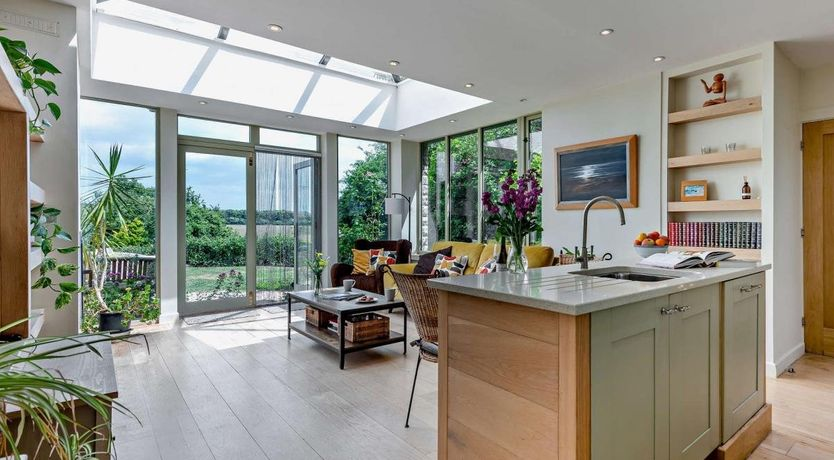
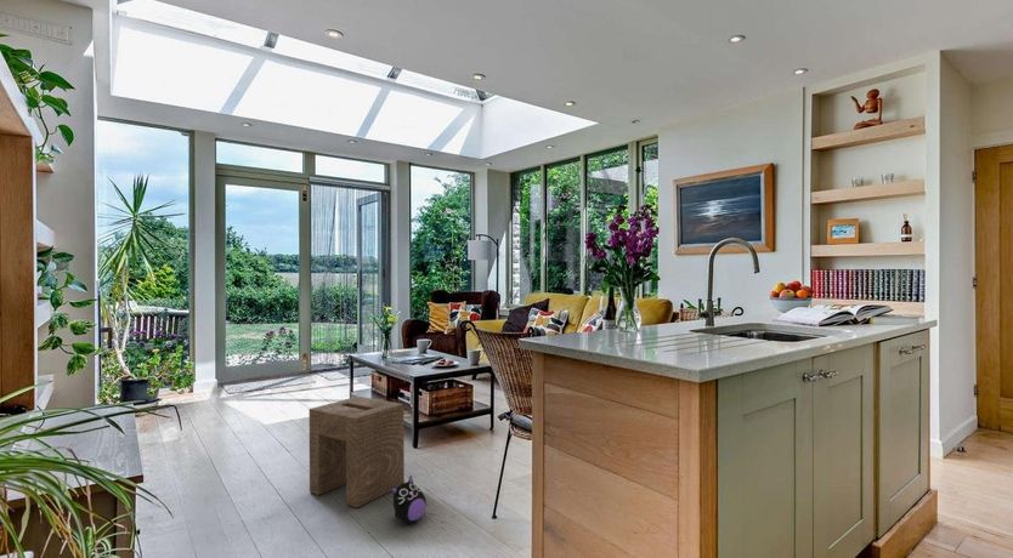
+ plush toy [391,474,428,524]
+ stool [309,395,406,509]
